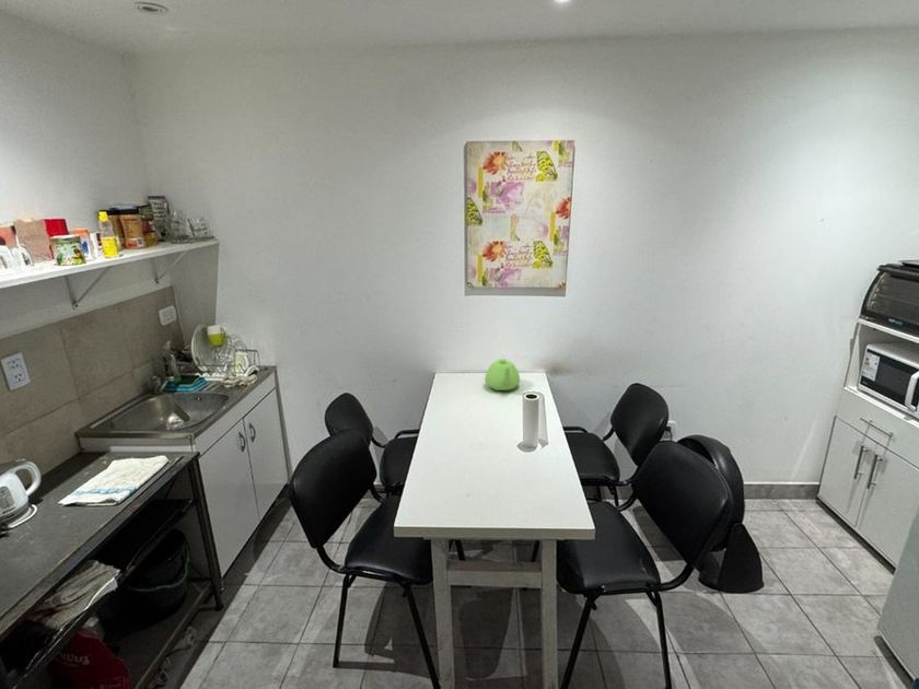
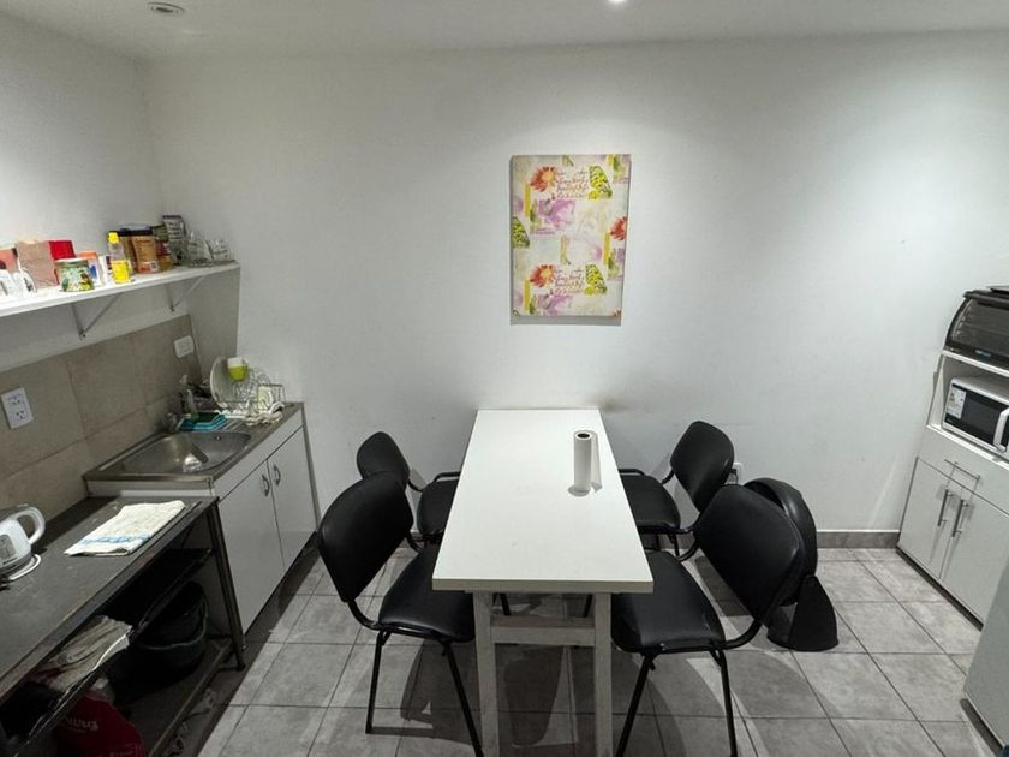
- teapot [484,358,521,392]
